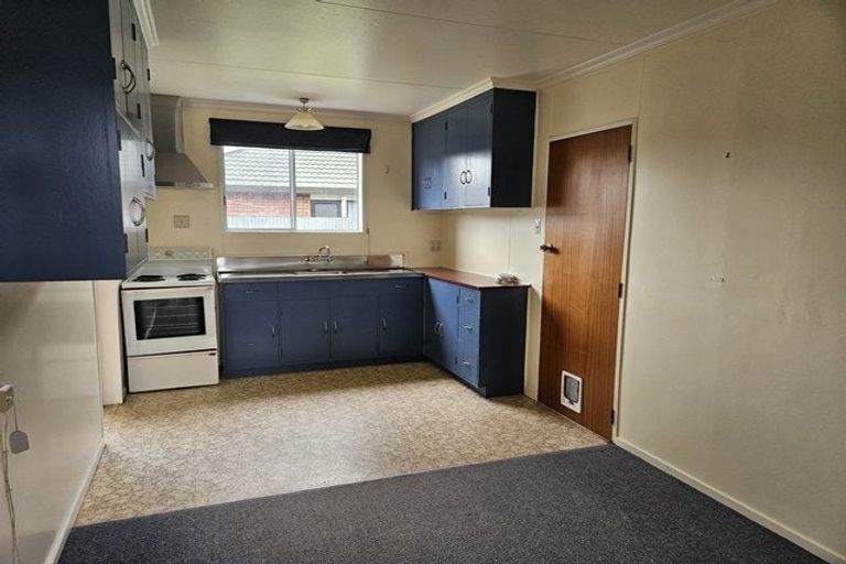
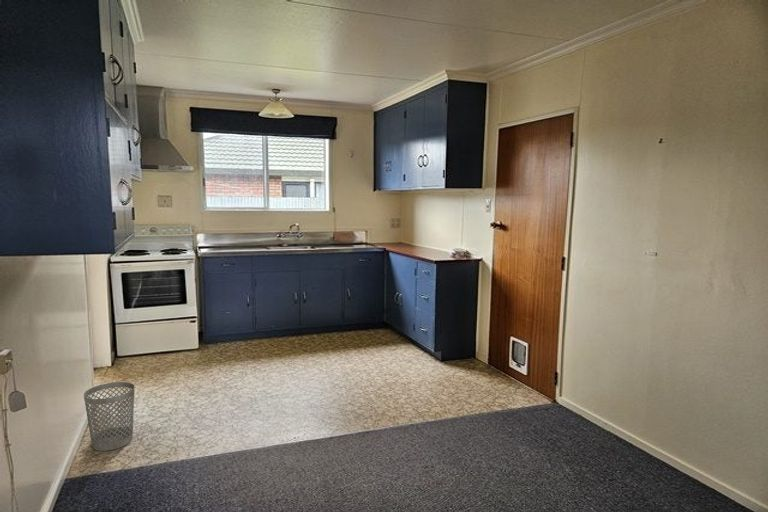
+ wastebasket [83,381,136,452]
